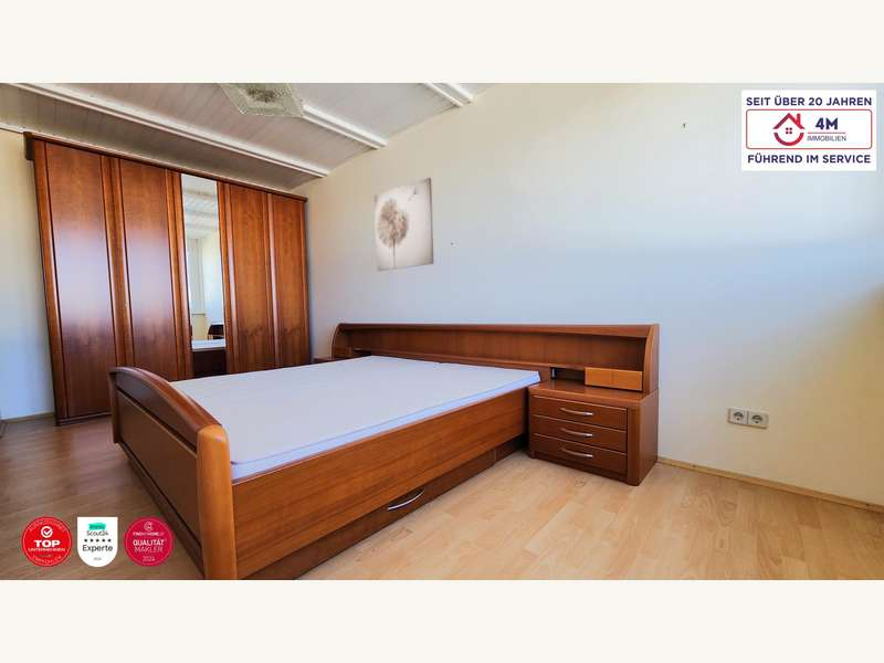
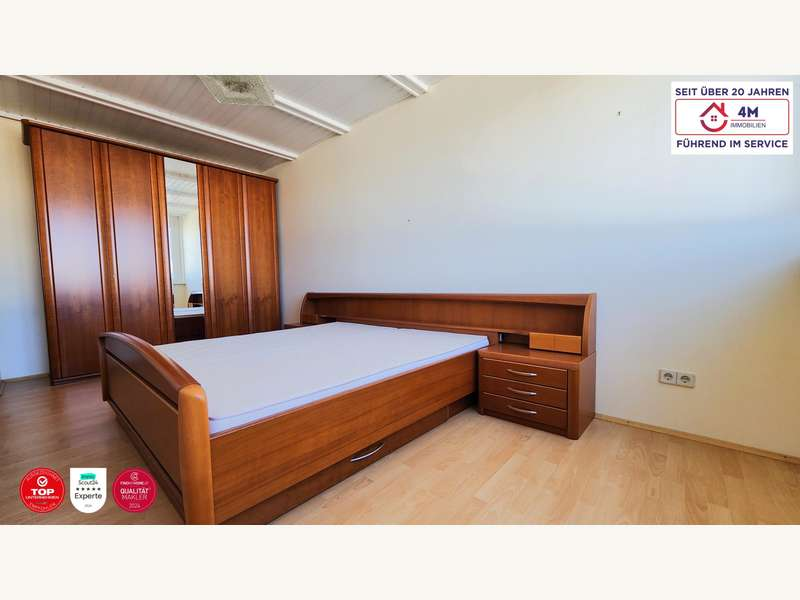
- wall art [373,177,435,272]
